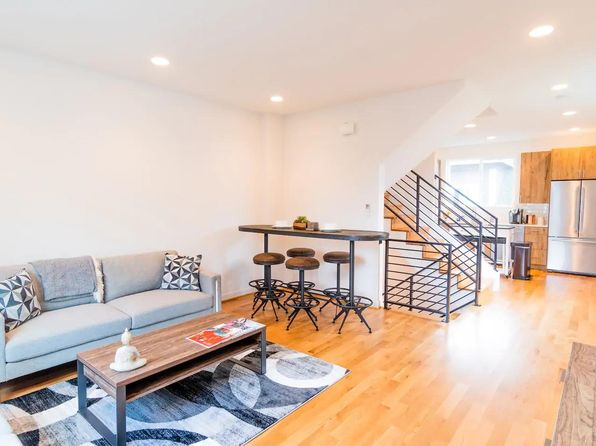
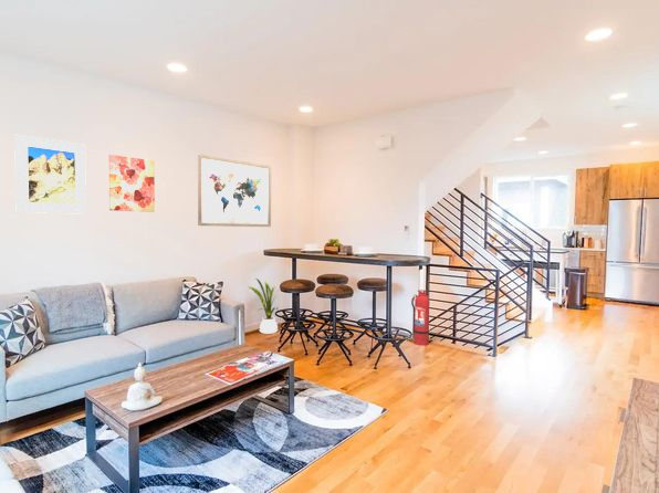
+ wall art [108,154,156,213]
+ wall art [197,154,272,228]
+ house plant [248,277,281,335]
+ fire extinguisher [410,289,430,346]
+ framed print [13,134,87,216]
